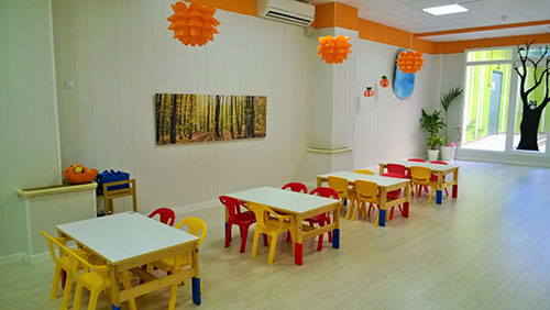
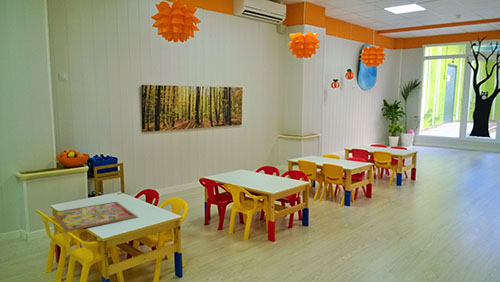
+ puzzle board [51,201,139,233]
